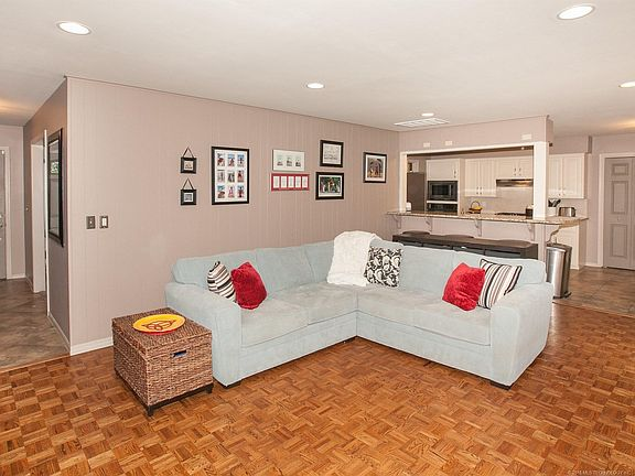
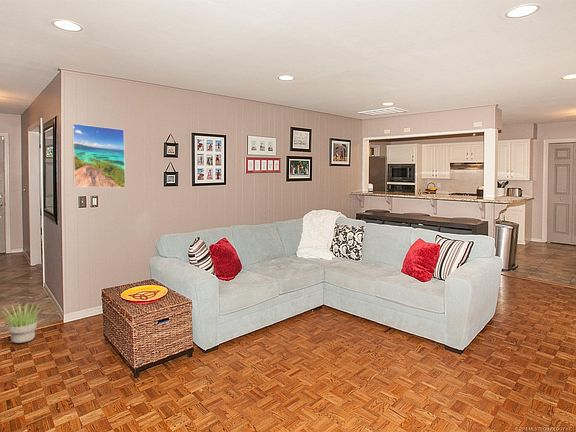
+ potted plant [0,302,44,344]
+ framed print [71,123,126,189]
